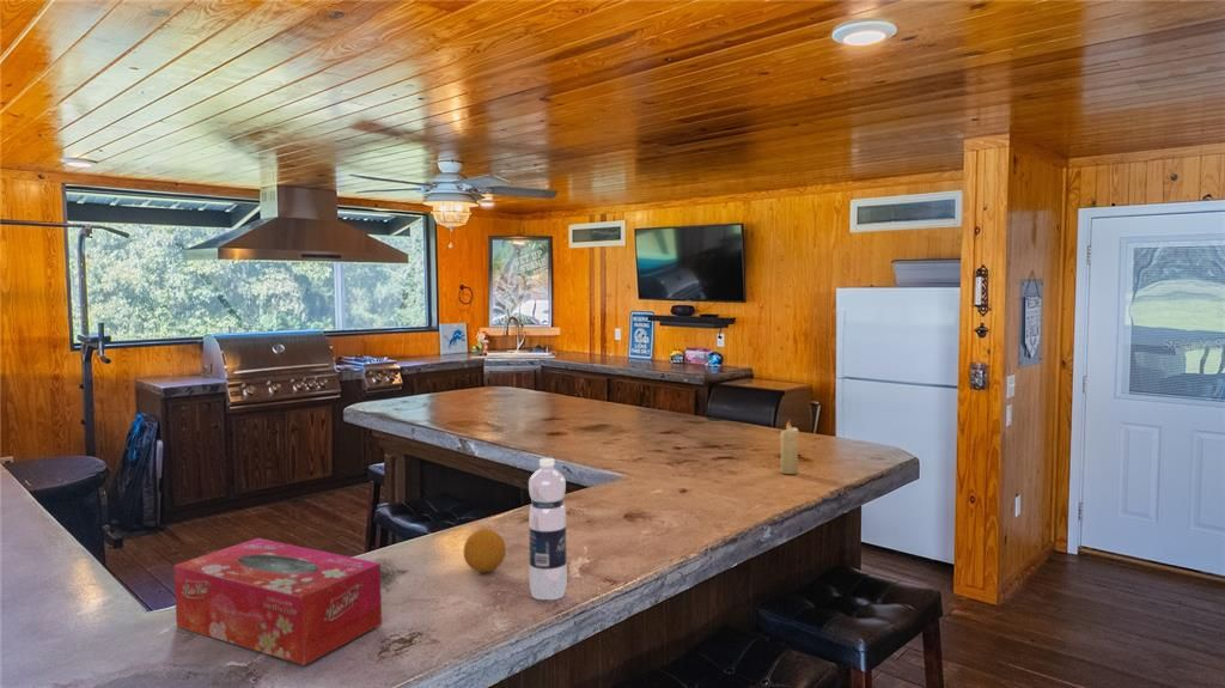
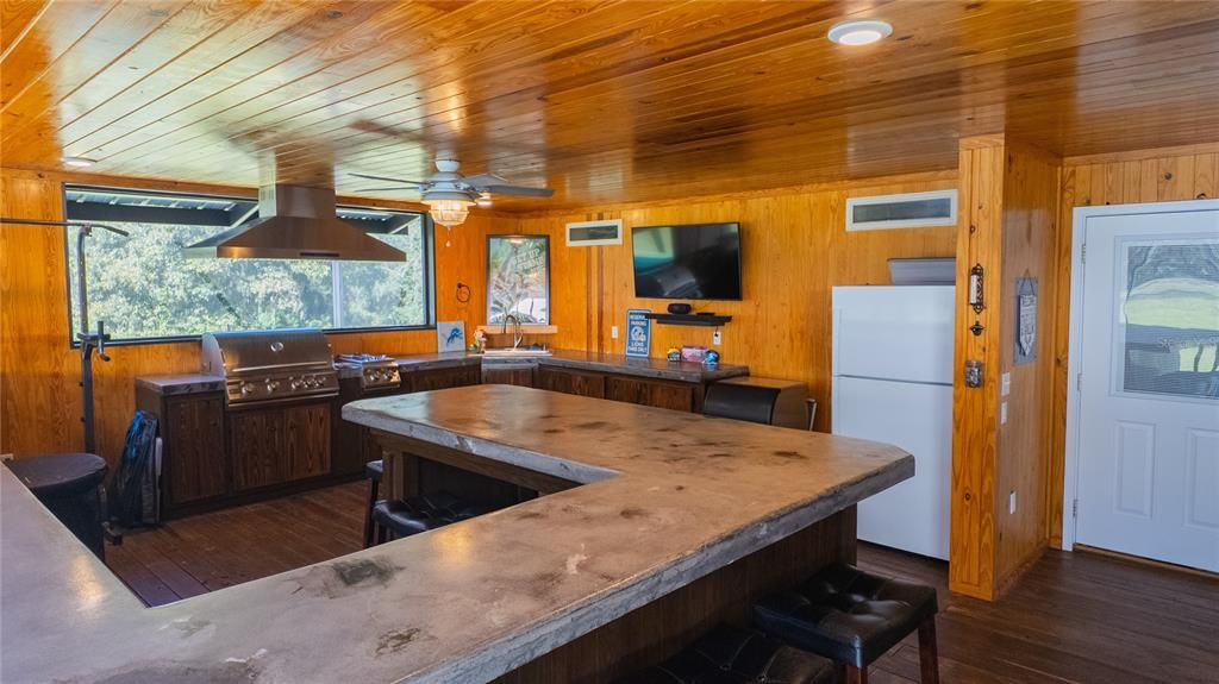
- water bottle [528,457,568,601]
- fruit [463,528,507,573]
- candle [779,420,800,475]
- tissue box [173,537,383,666]
